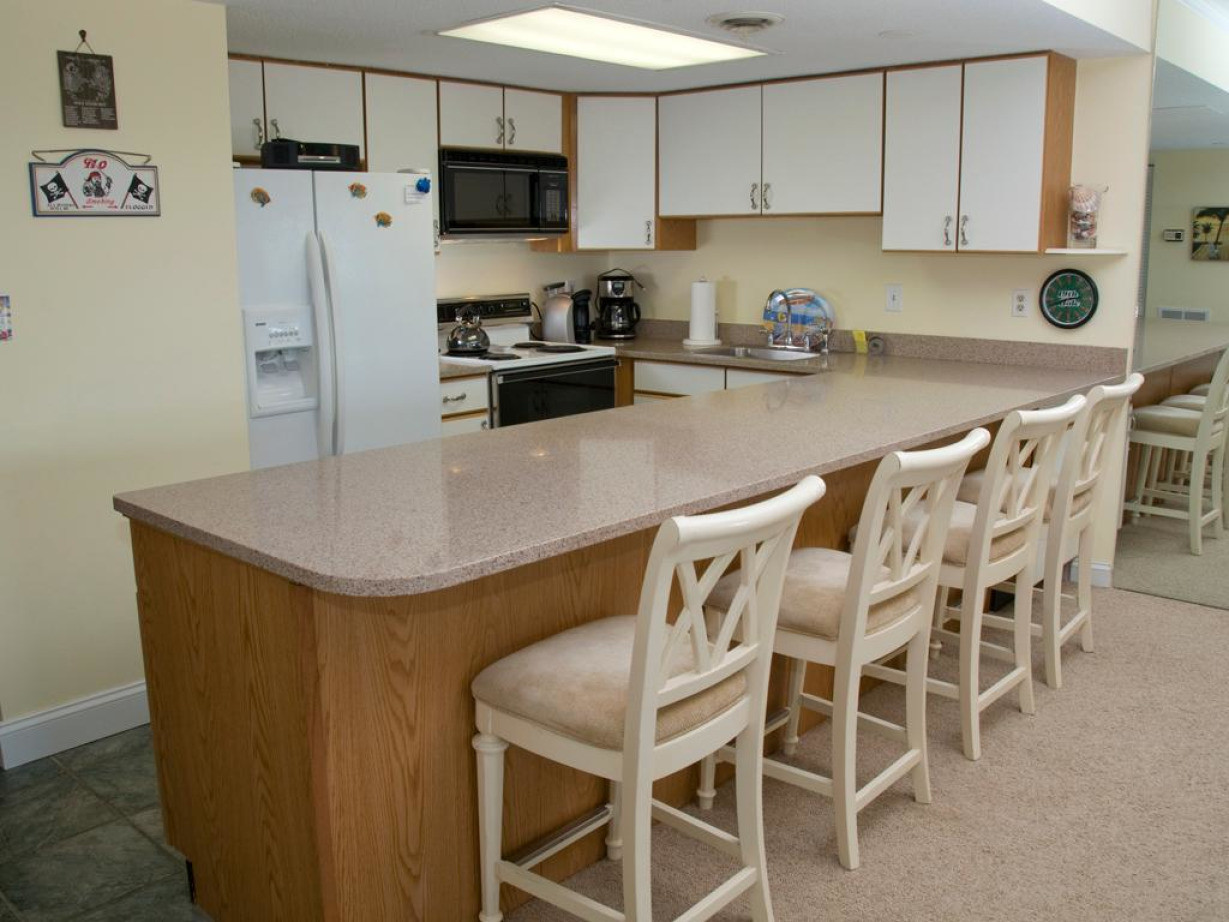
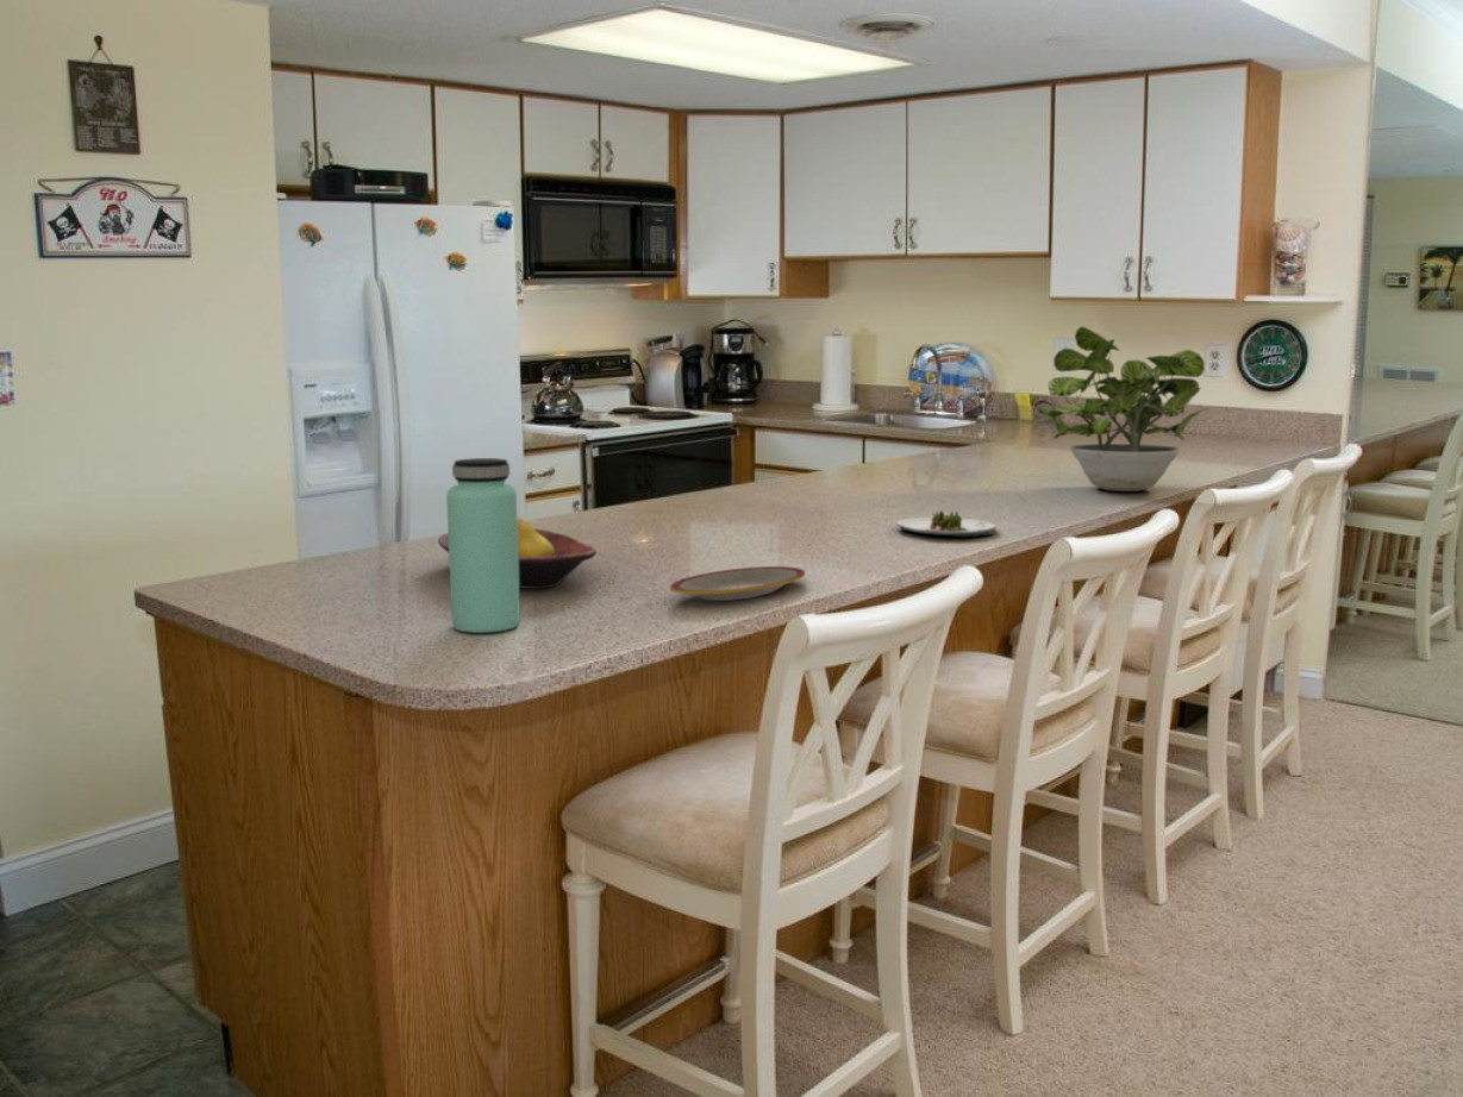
+ fruit bowl [437,516,598,590]
+ salad plate [895,509,998,538]
+ plate [669,565,806,602]
+ bottle [445,457,520,634]
+ potted plant [1037,326,1209,493]
